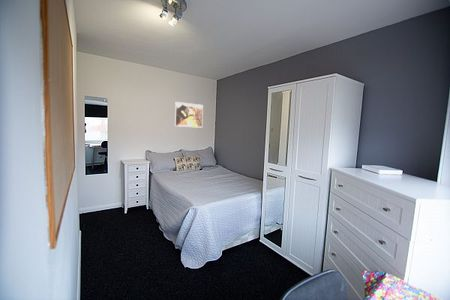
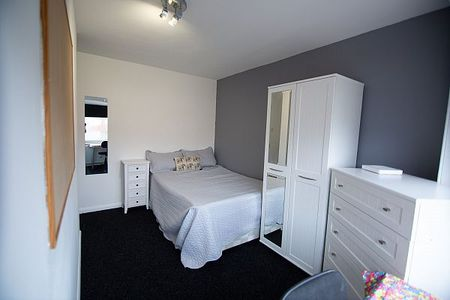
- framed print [174,101,204,129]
